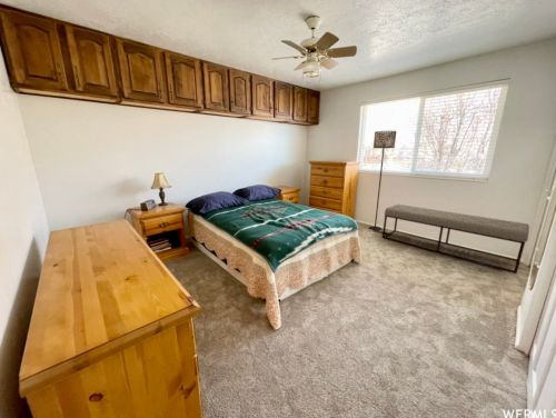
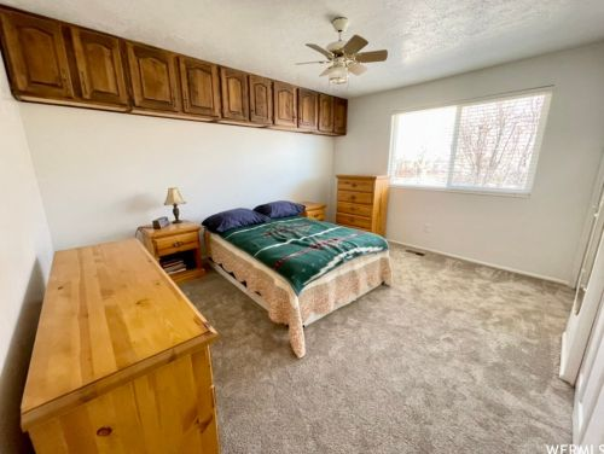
- floor lamp [368,130,398,231]
- bench [381,203,530,276]
